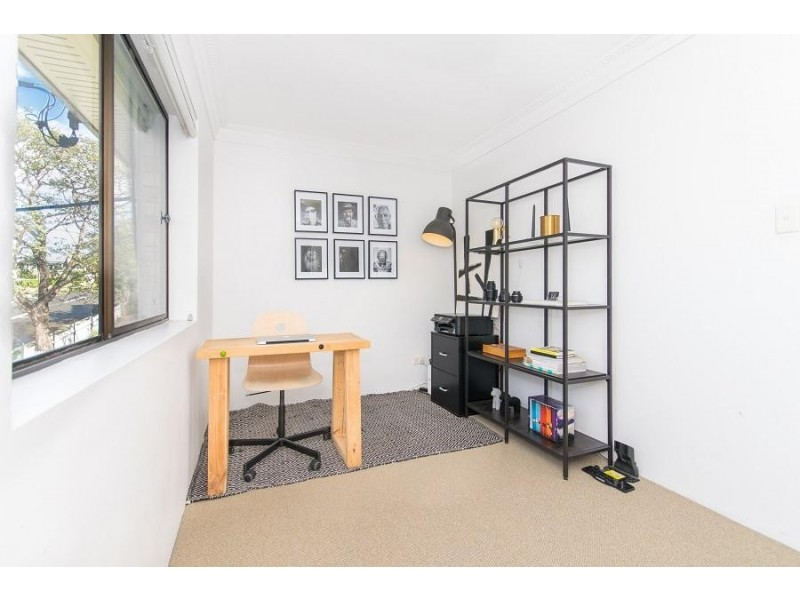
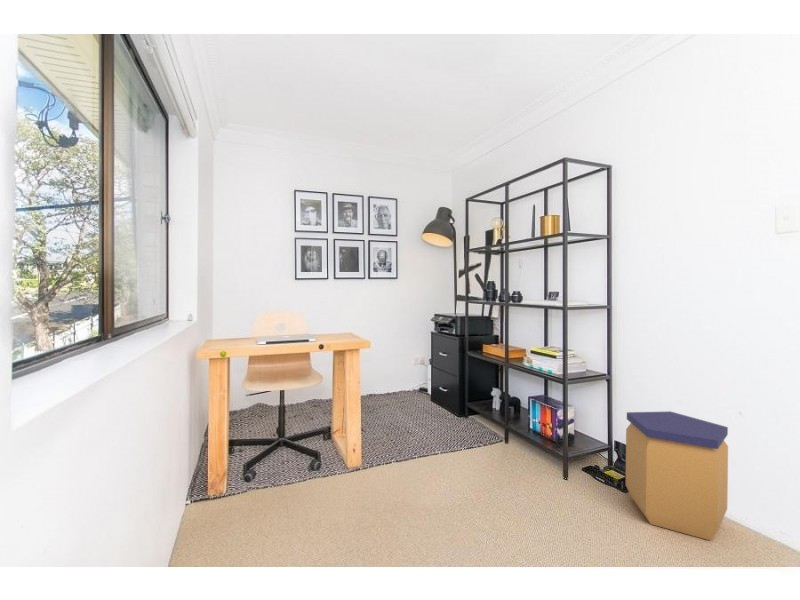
+ trash can [625,410,729,541]
